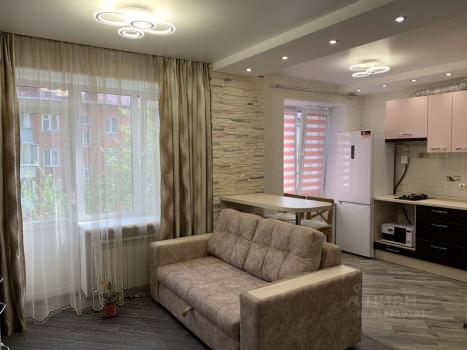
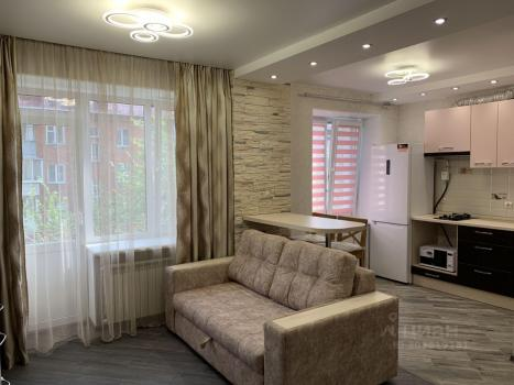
- potted plant [93,279,124,318]
